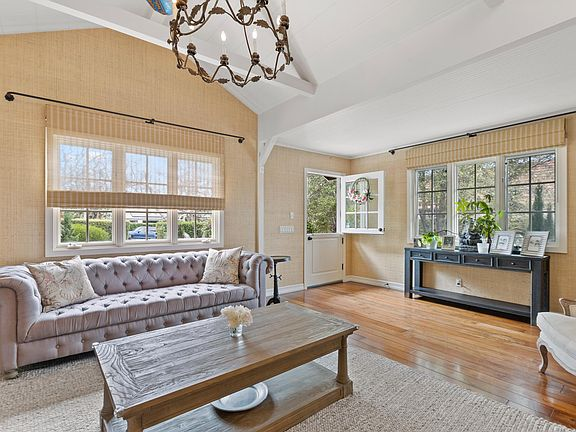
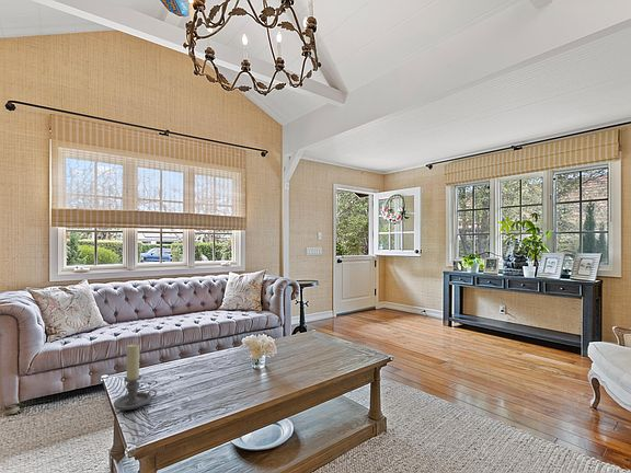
+ candle holder [113,343,158,411]
